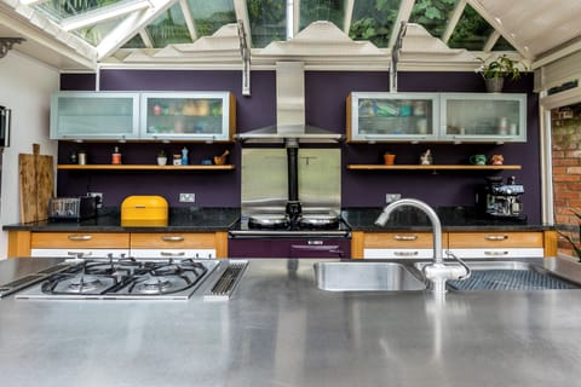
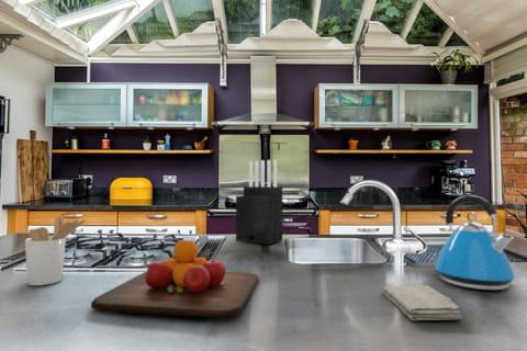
+ utensil holder [24,214,86,286]
+ chopping board [90,239,259,319]
+ washcloth [381,284,463,321]
+ kettle [433,194,516,291]
+ knife block [235,159,283,246]
